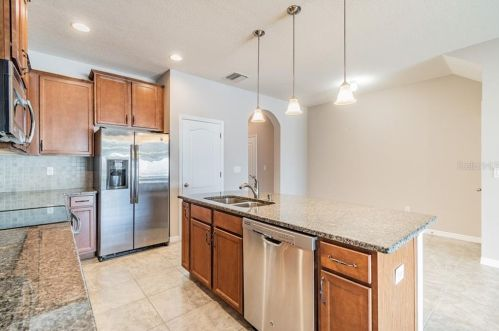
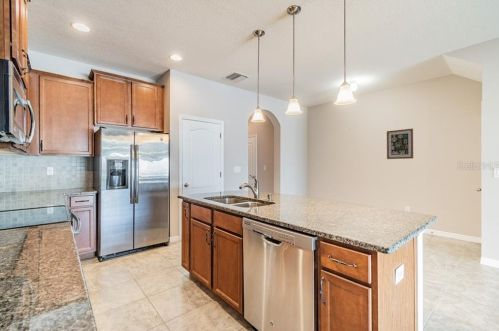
+ wall art [386,128,414,160]
